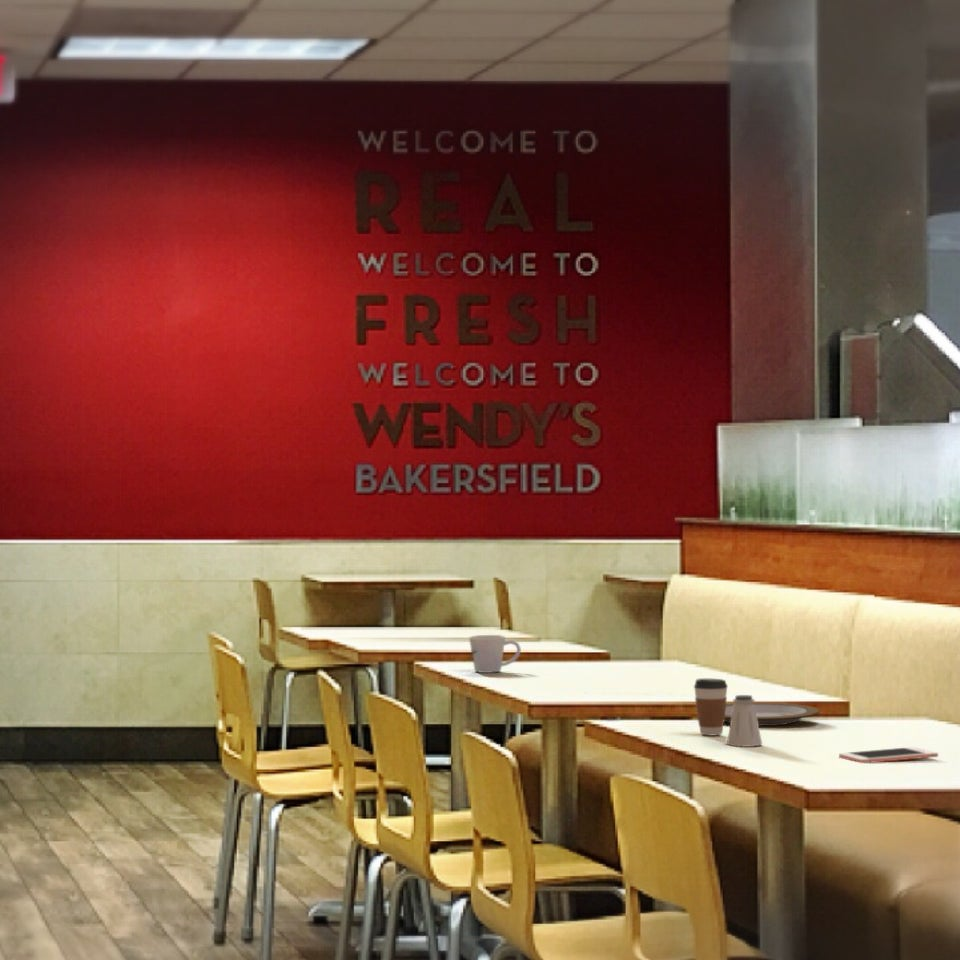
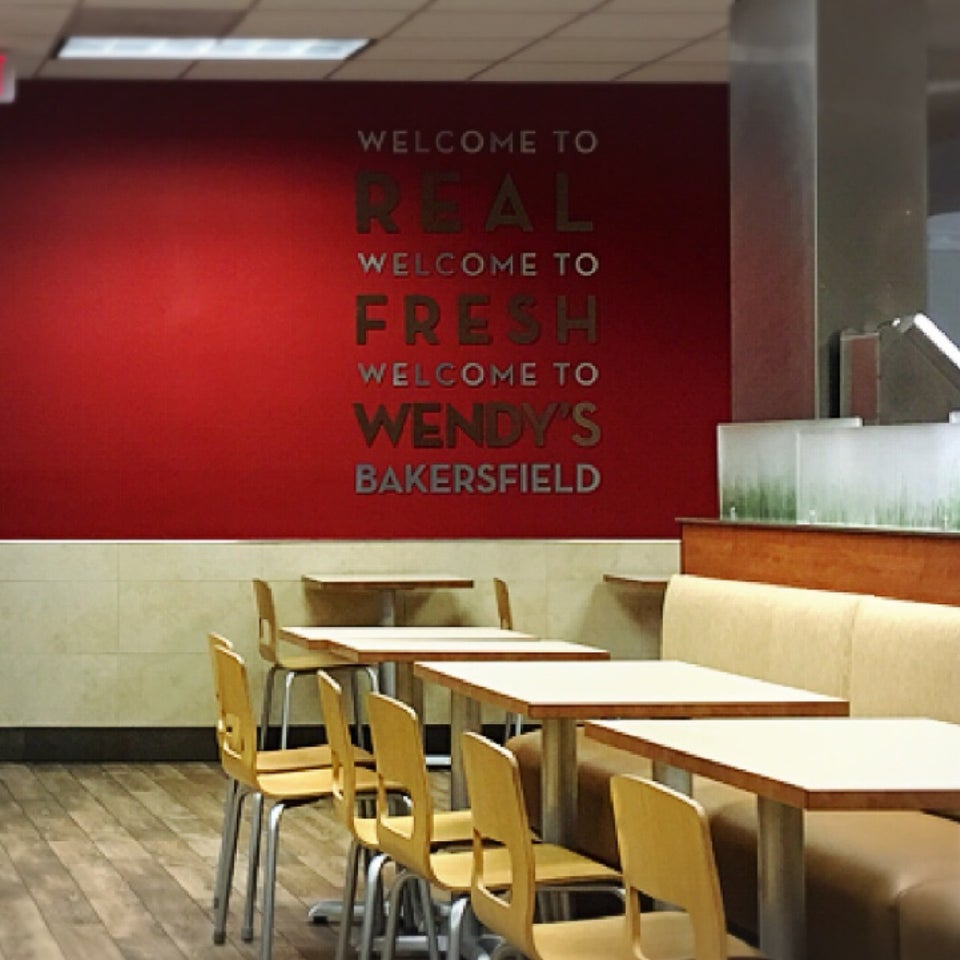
- cell phone [838,746,939,764]
- coffee cup [693,678,729,736]
- saltshaker [726,694,763,748]
- plate [724,702,821,727]
- mug [468,634,522,674]
